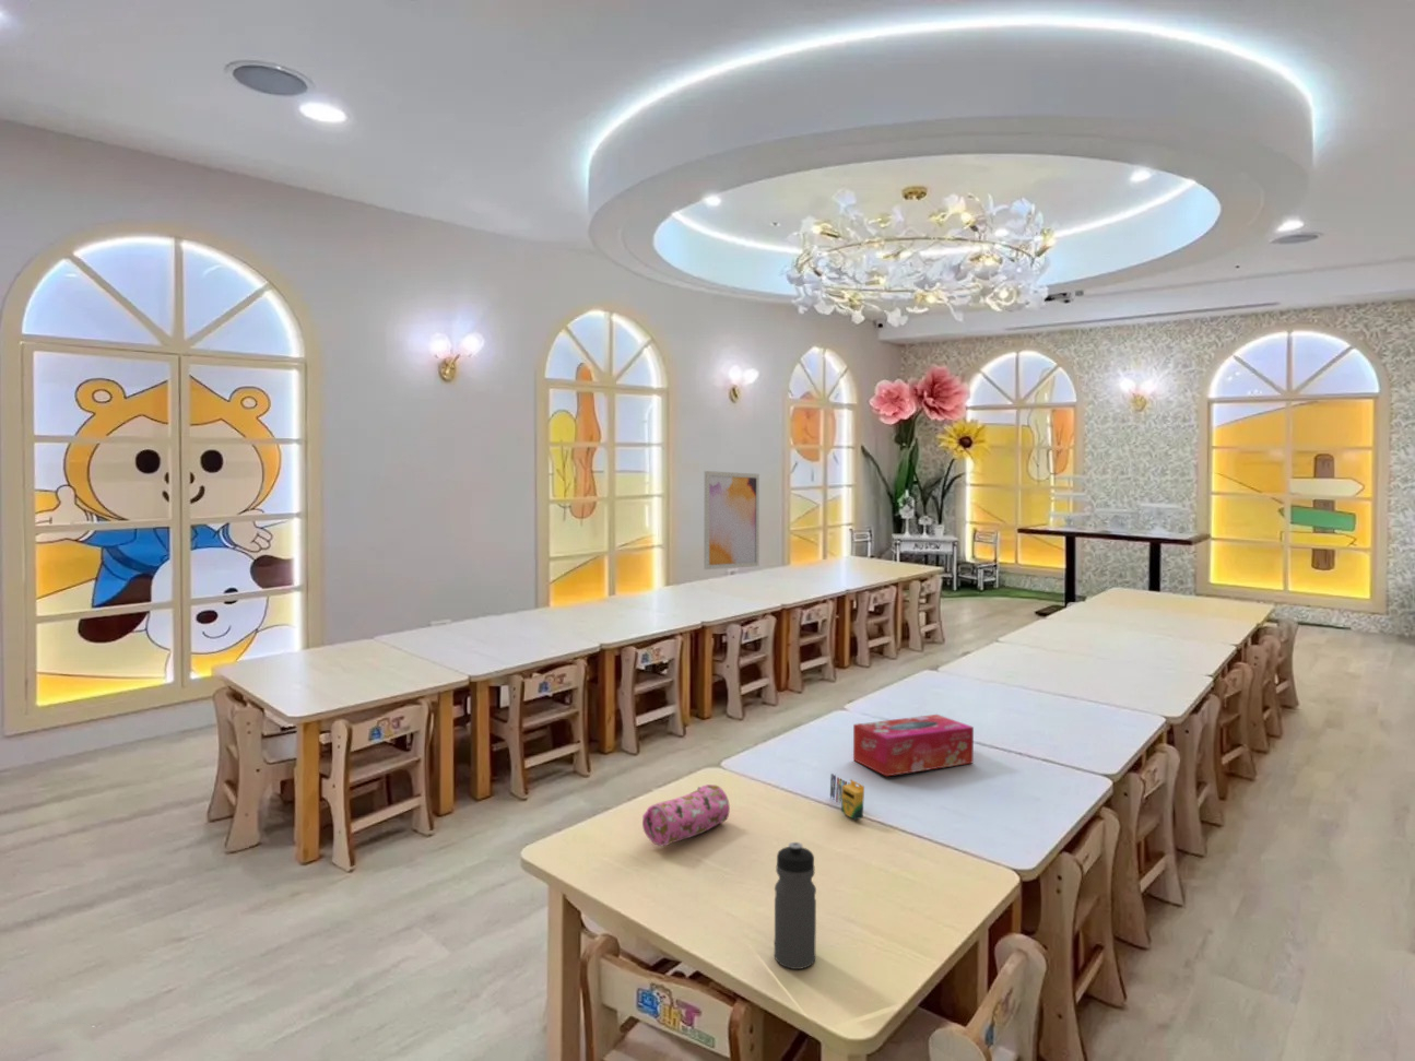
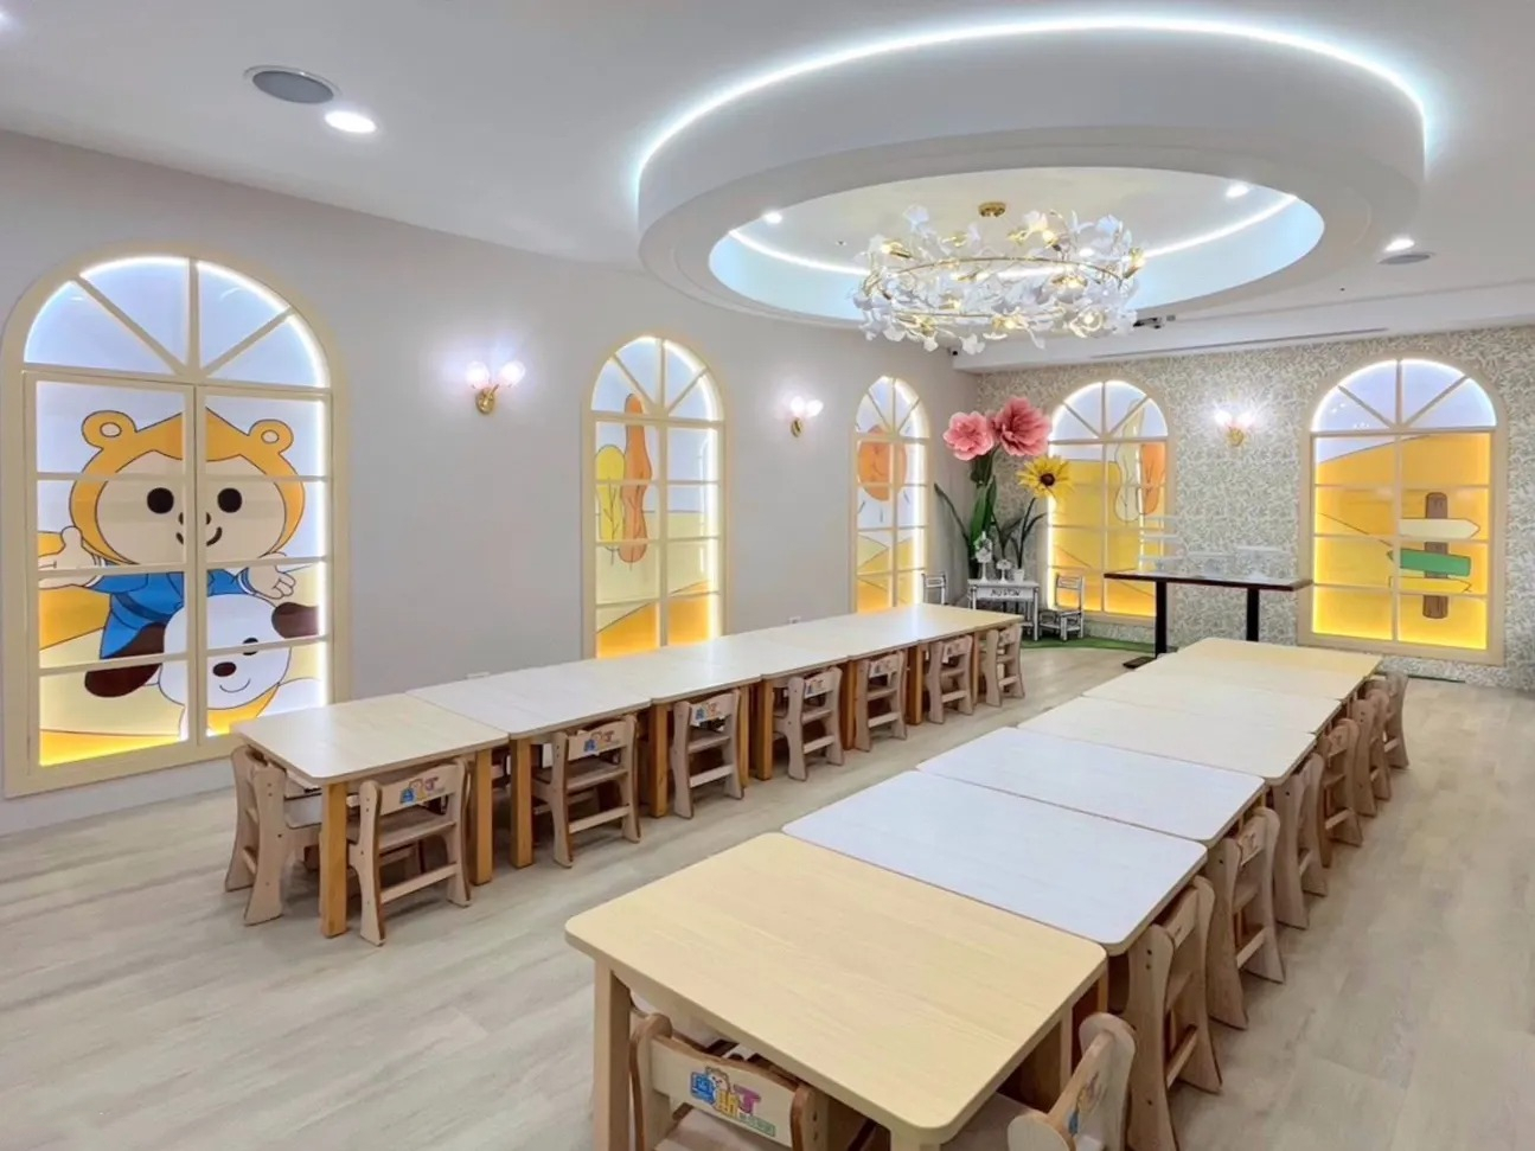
- pencil case [642,783,731,847]
- water bottle [773,841,818,971]
- tissue box [852,713,975,777]
- wall art [703,470,761,571]
- crayon [829,772,866,820]
